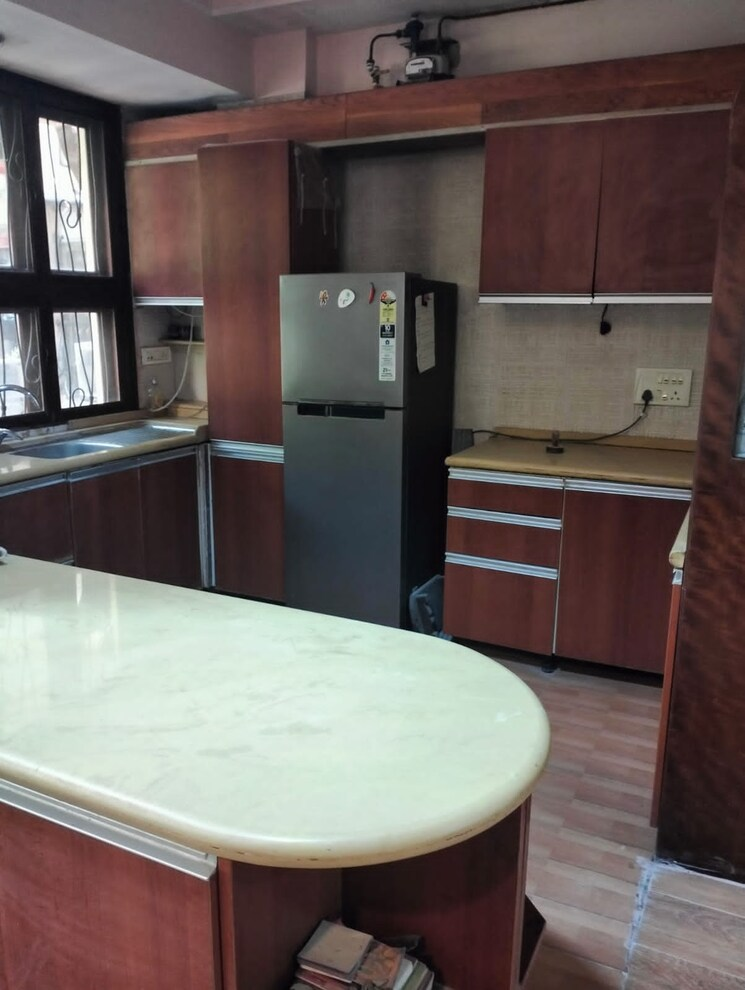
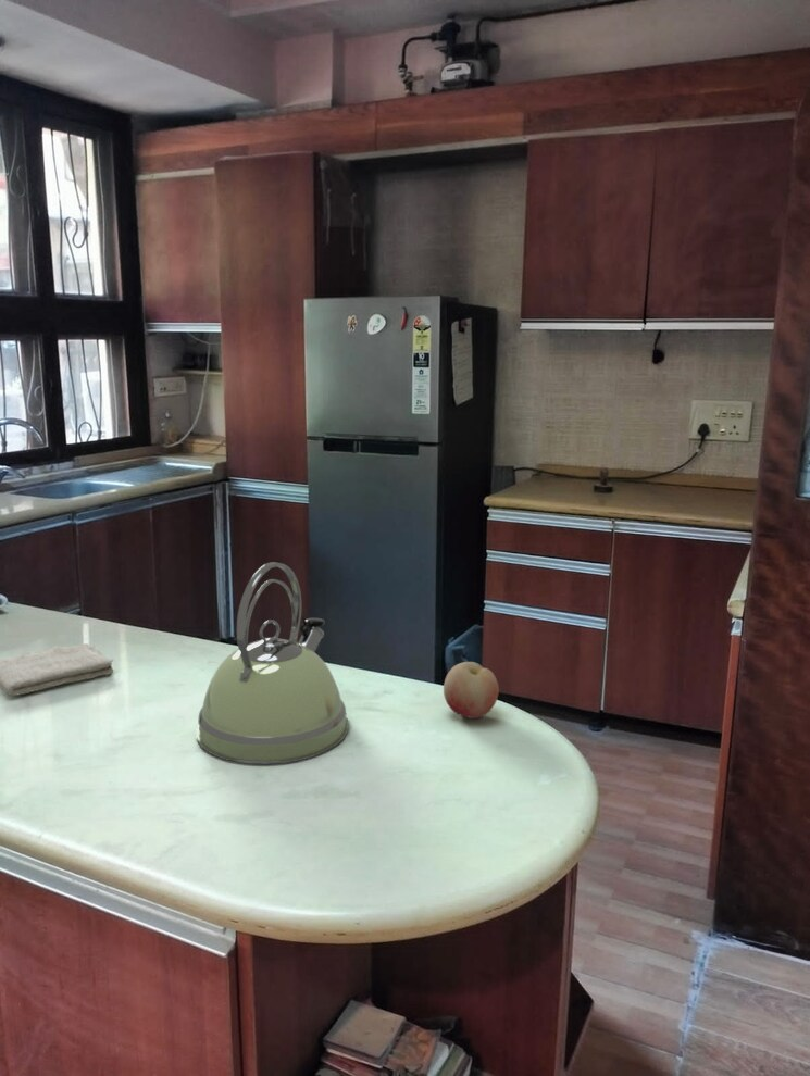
+ kettle [195,562,350,765]
+ fruit [443,661,500,720]
+ washcloth [0,642,114,697]
